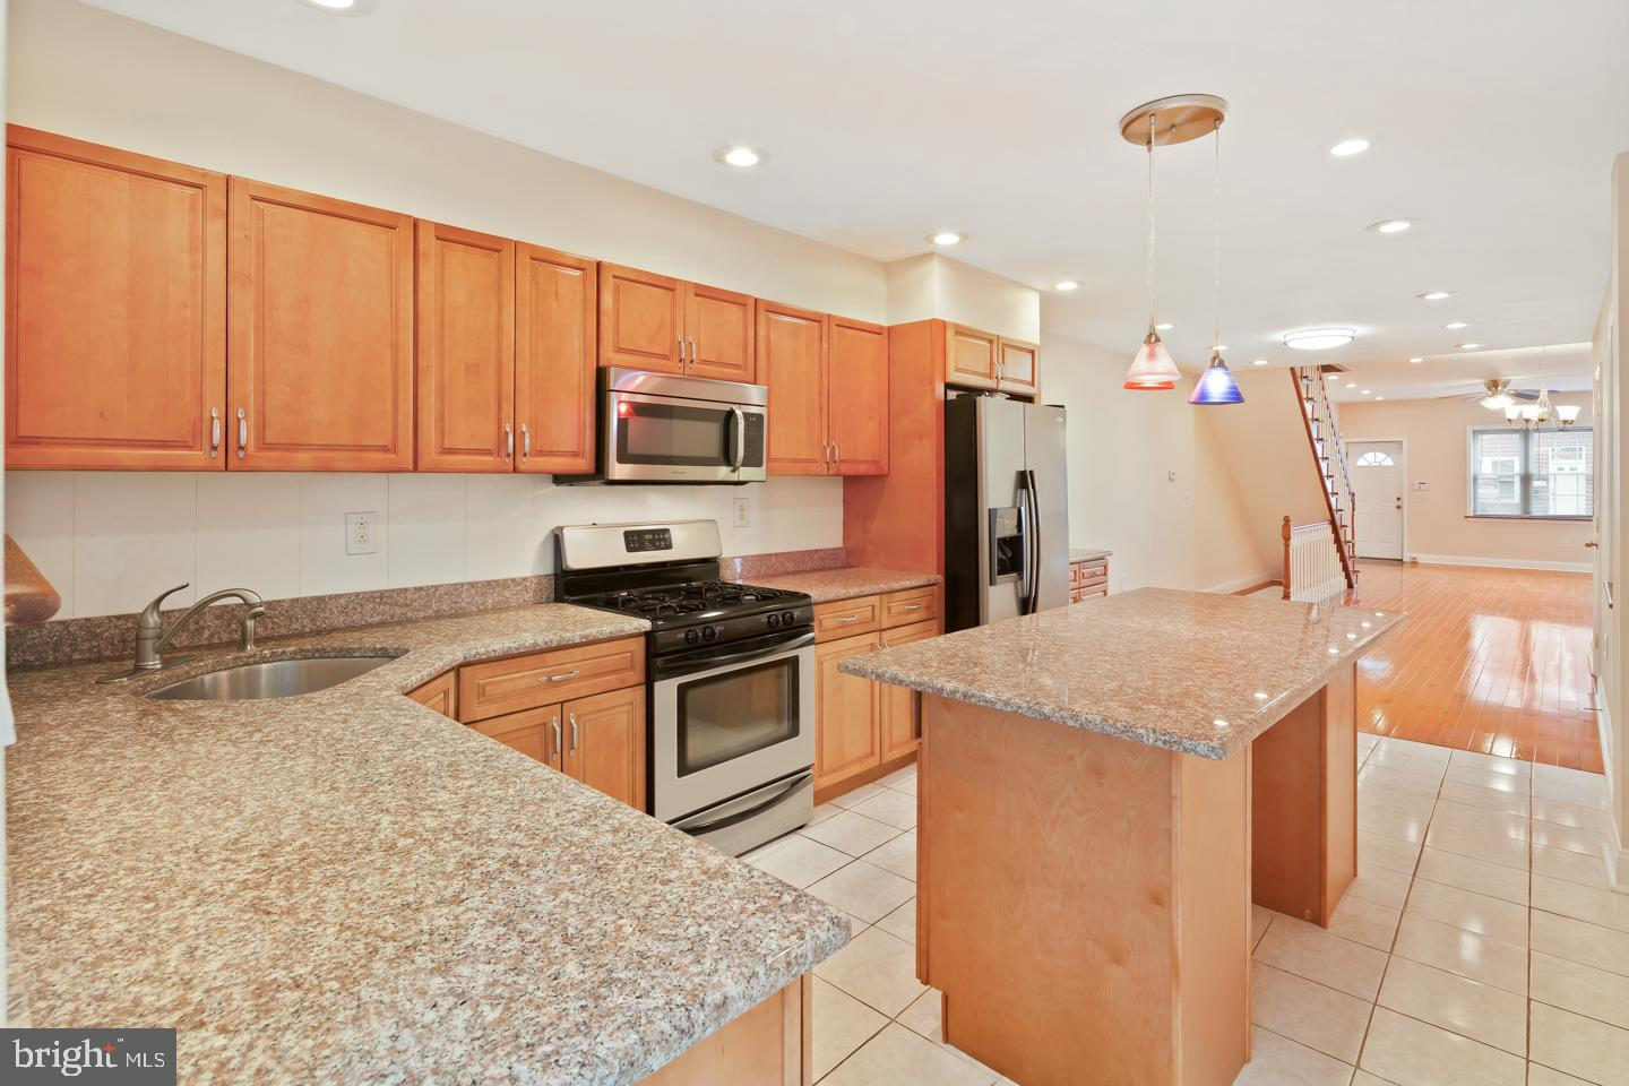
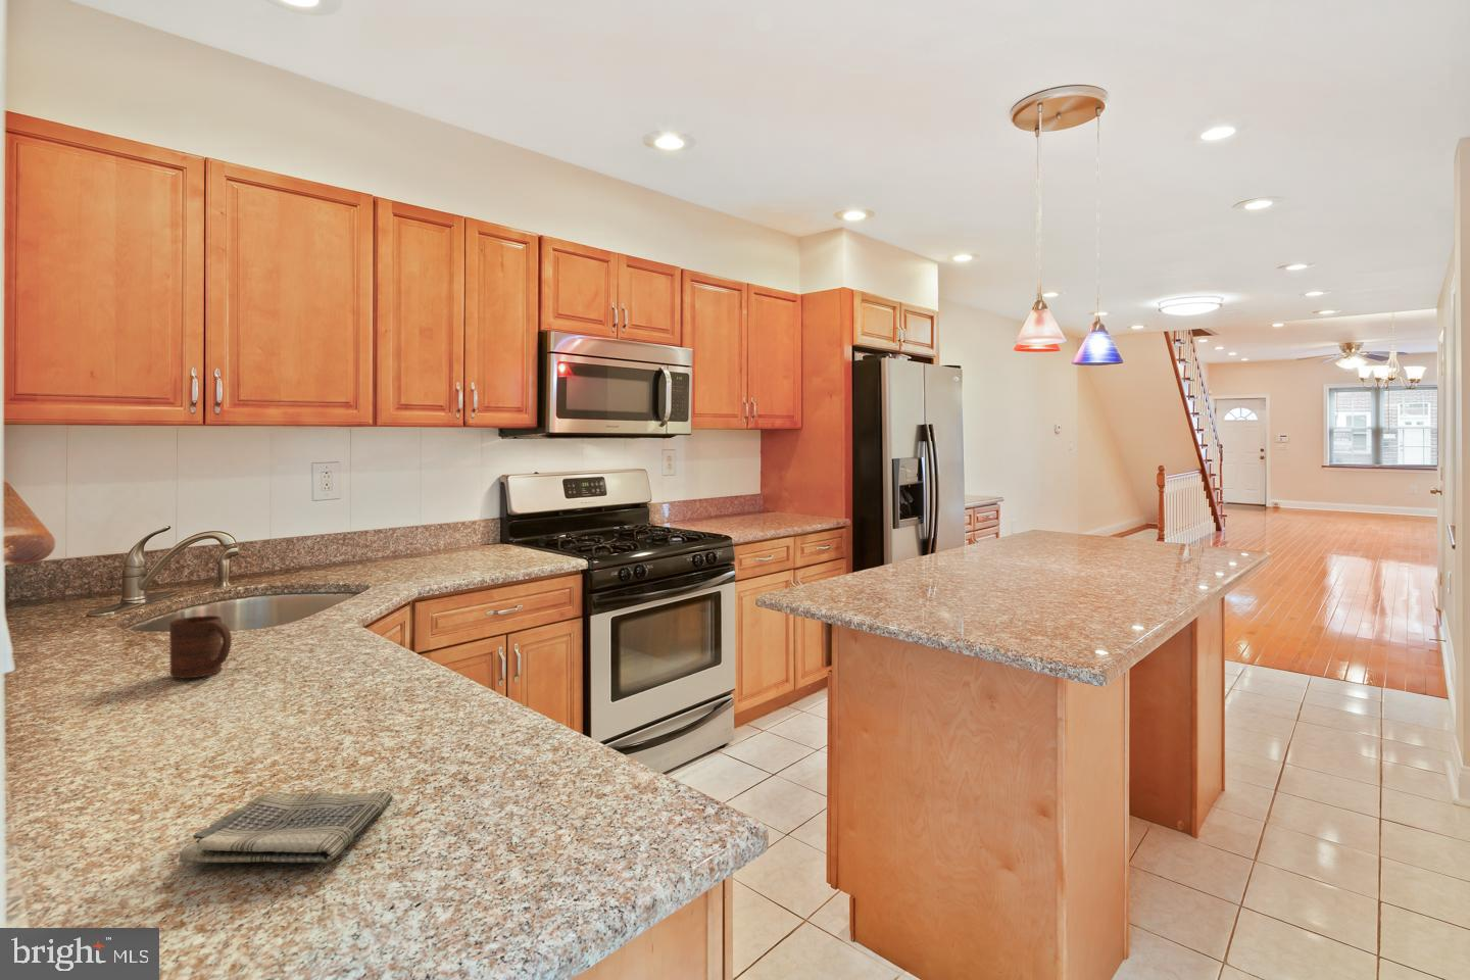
+ cup [168,615,233,679]
+ dish towel [177,790,393,864]
